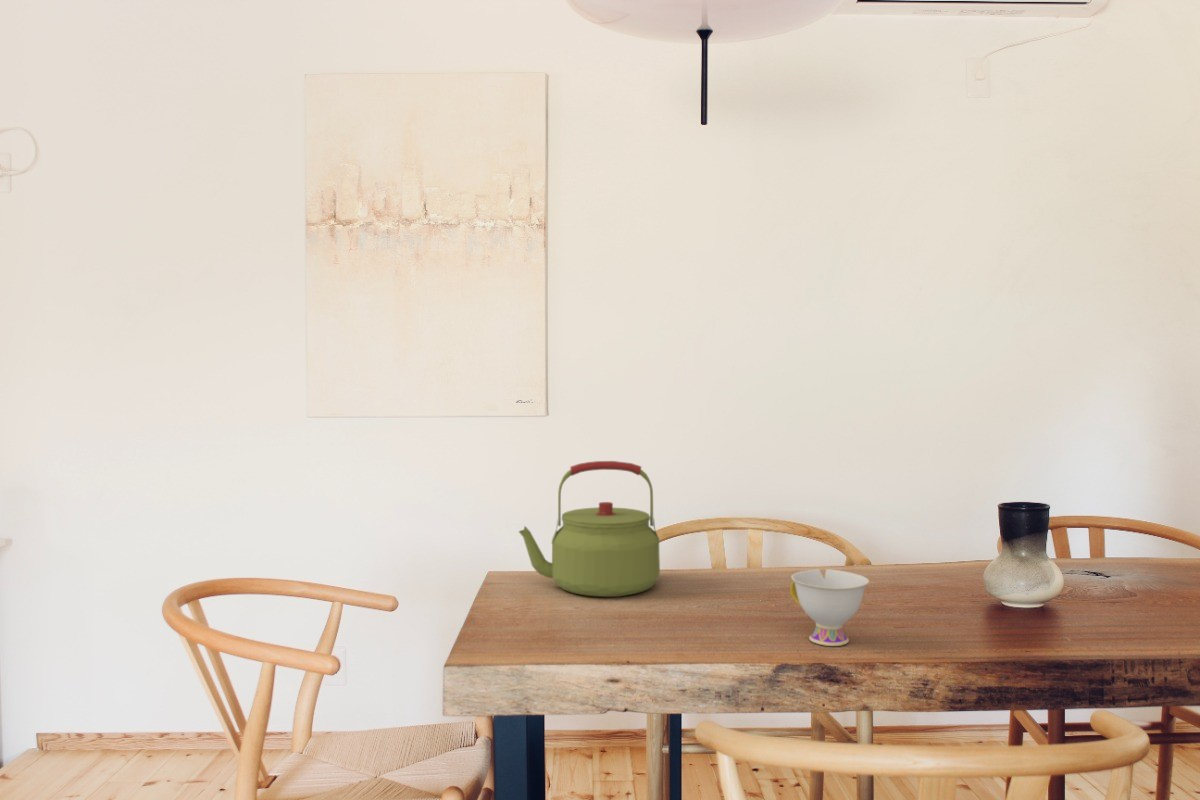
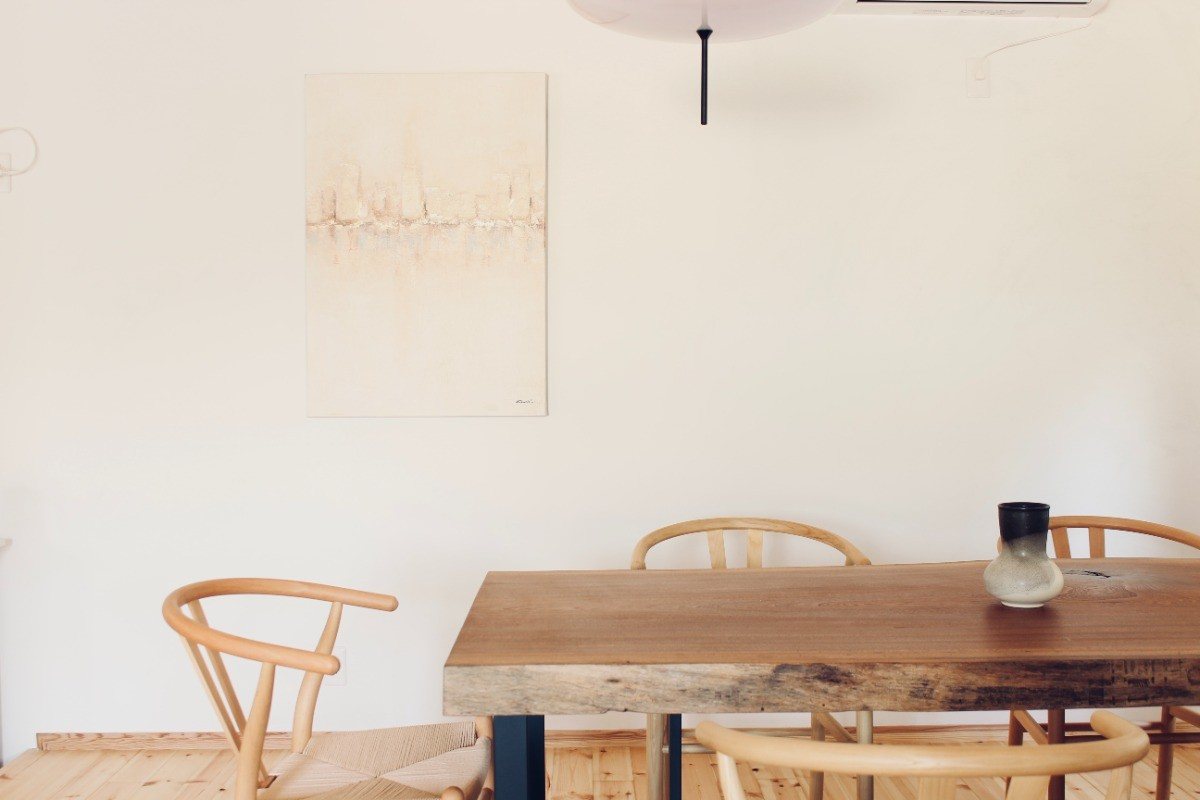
- kettle [518,460,661,598]
- teacup [789,568,870,647]
